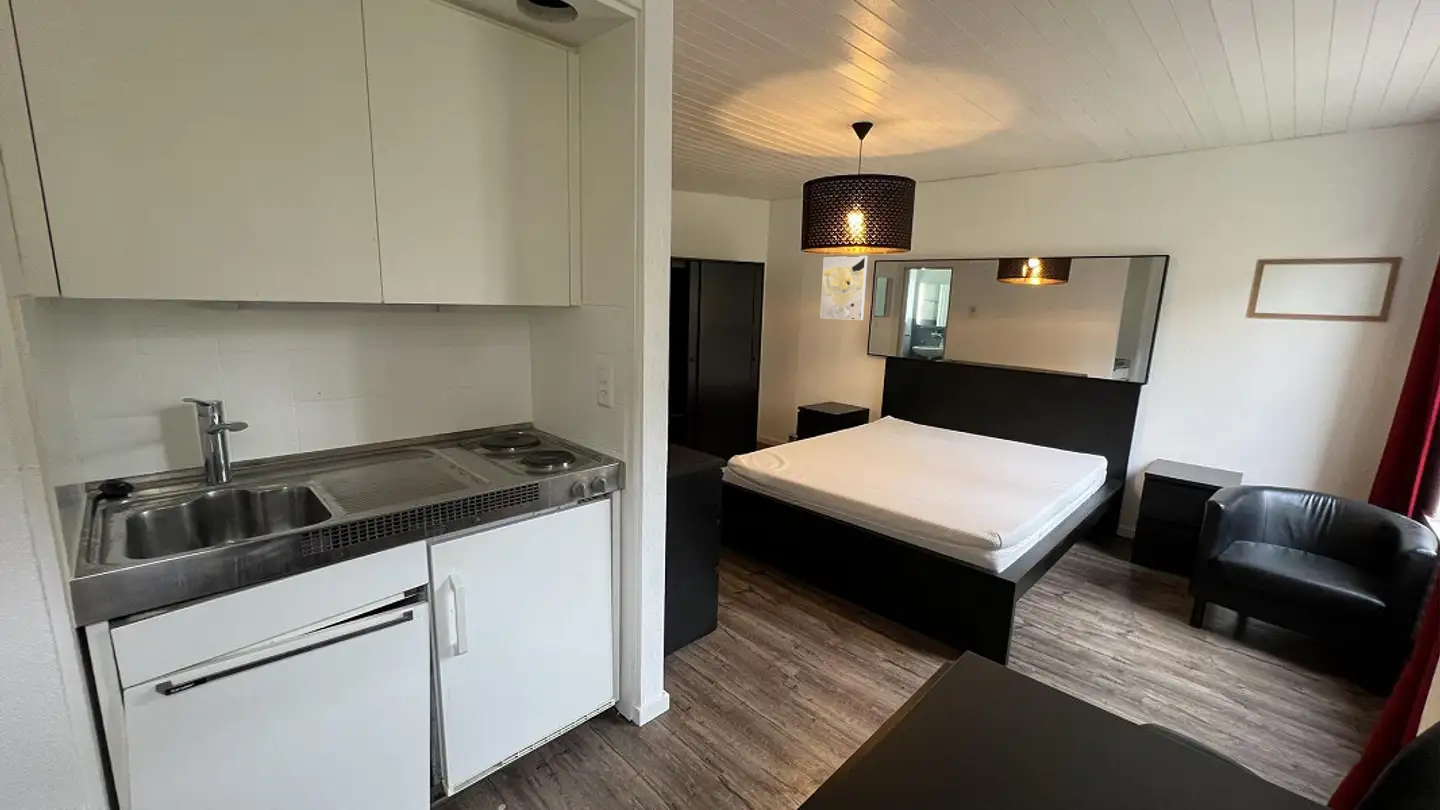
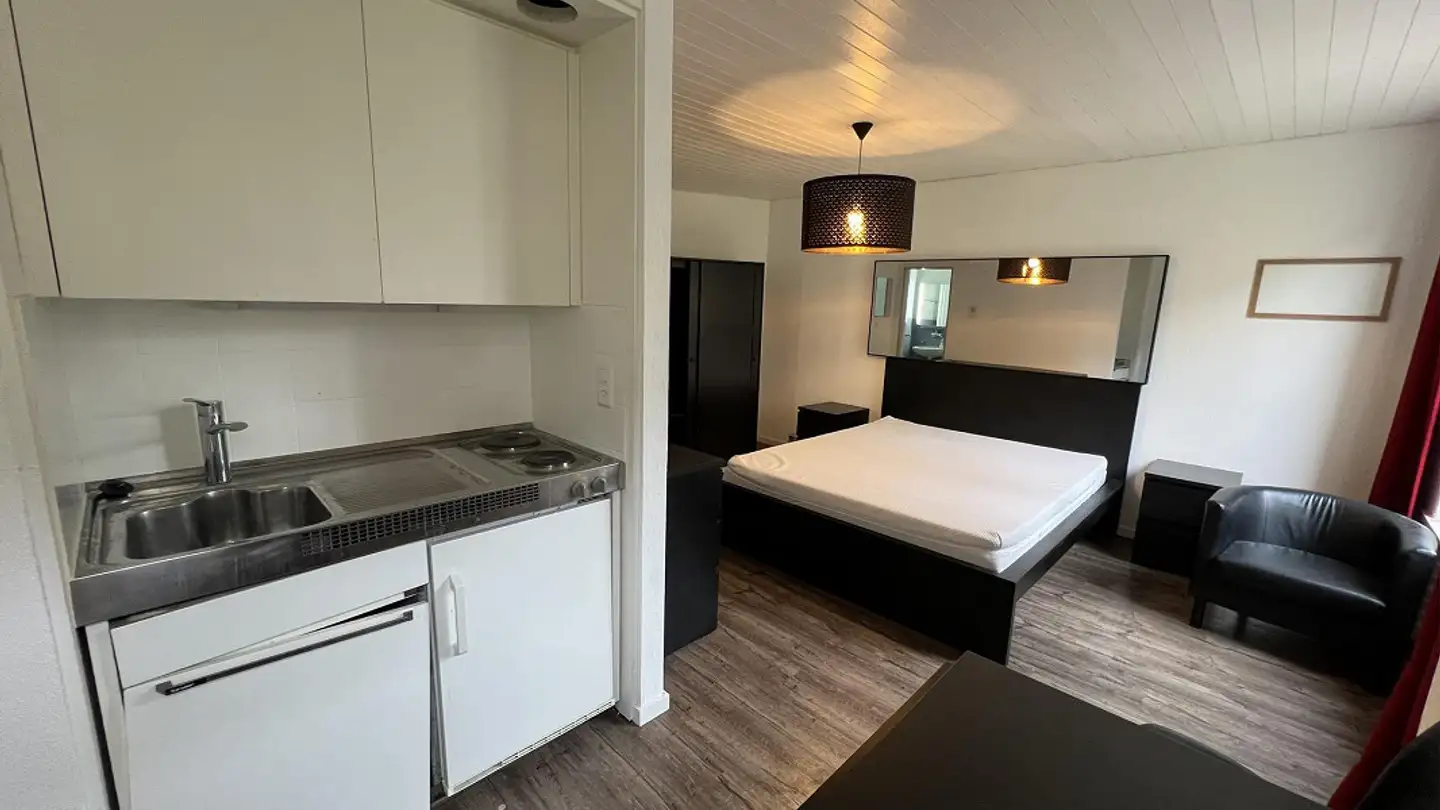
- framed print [819,255,868,321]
